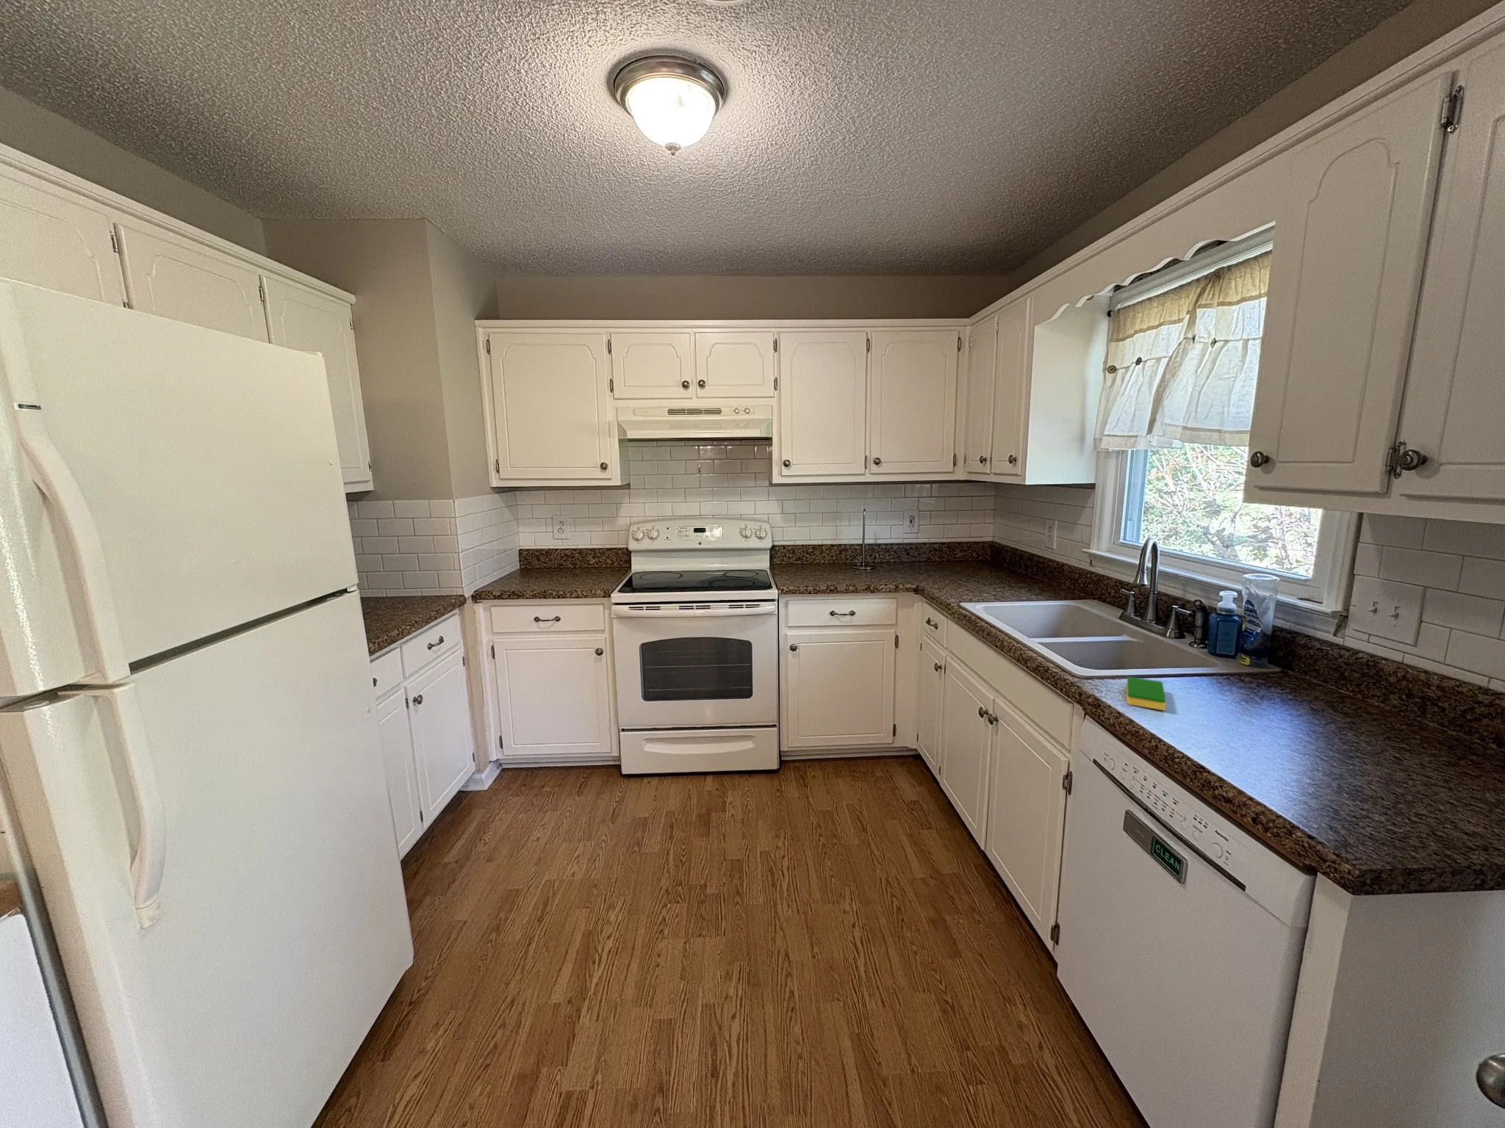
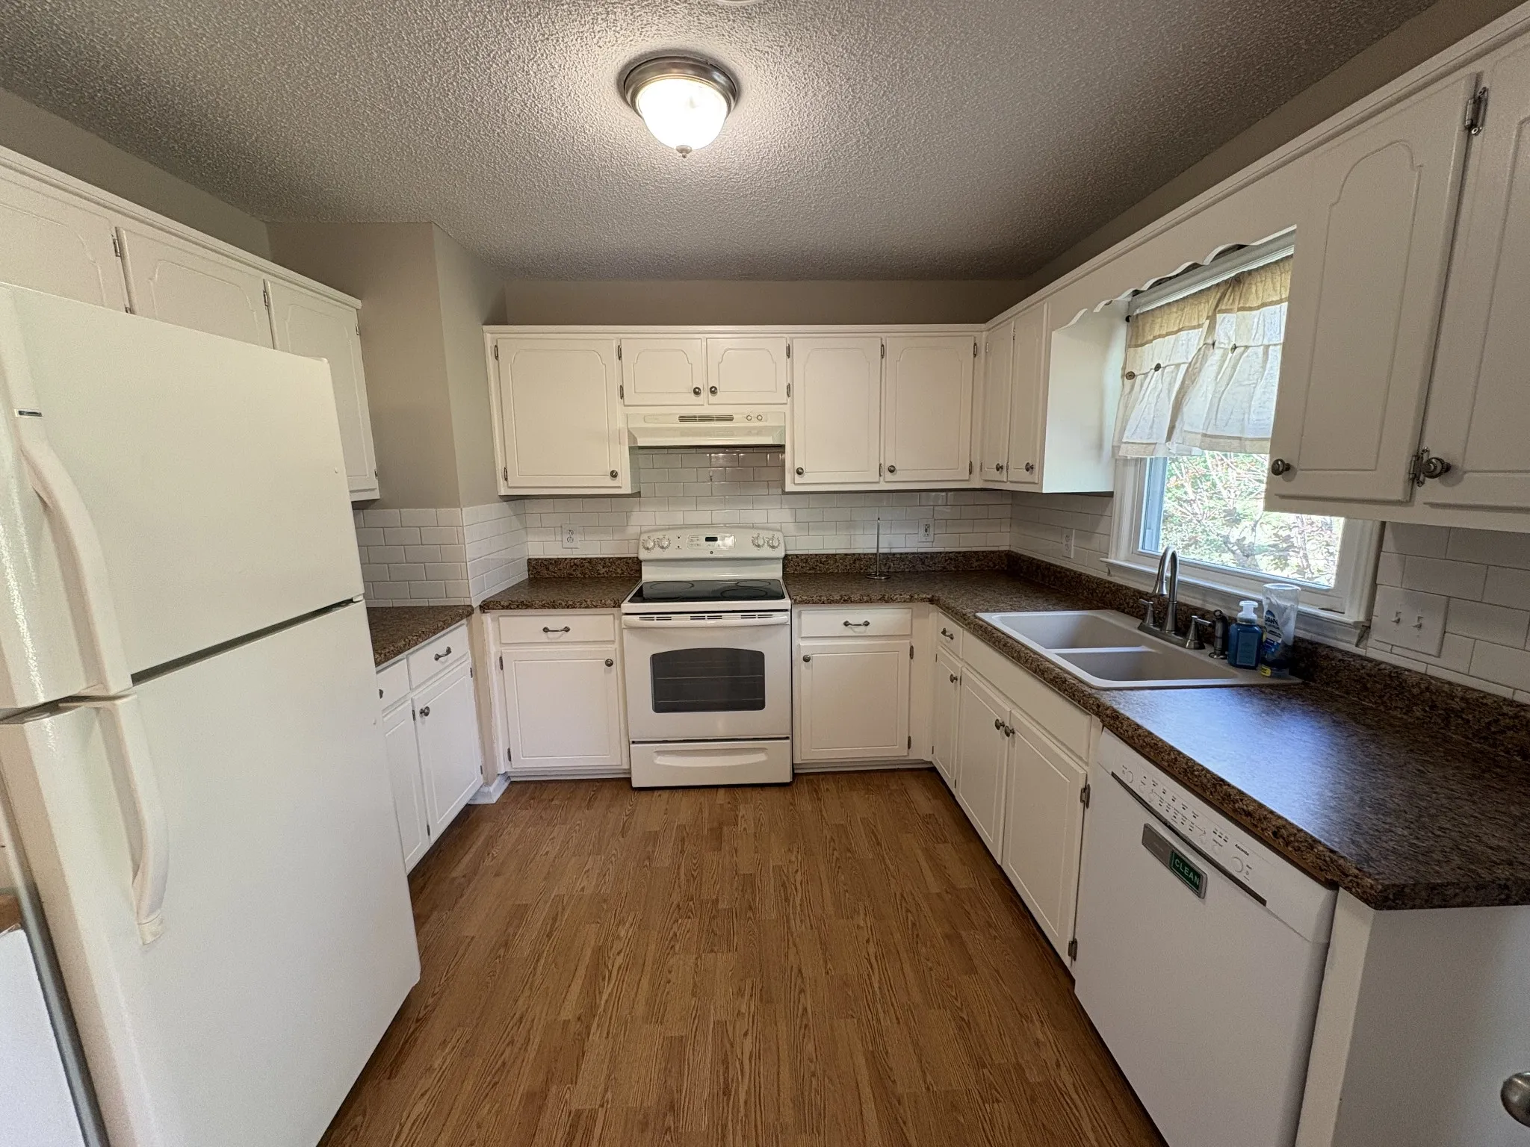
- dish sponge [1126,675,1167,711]
